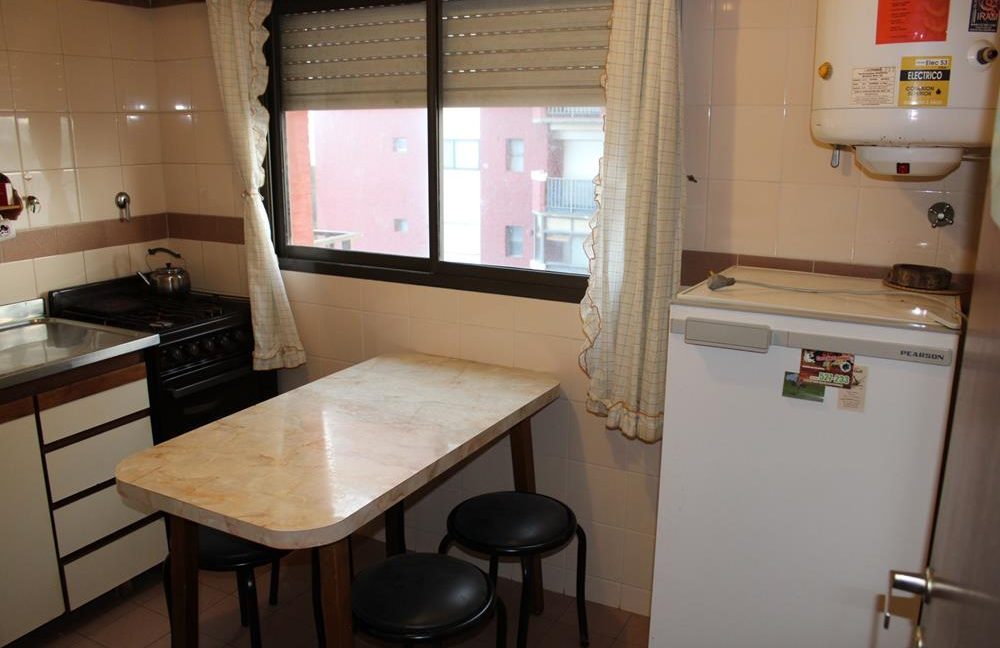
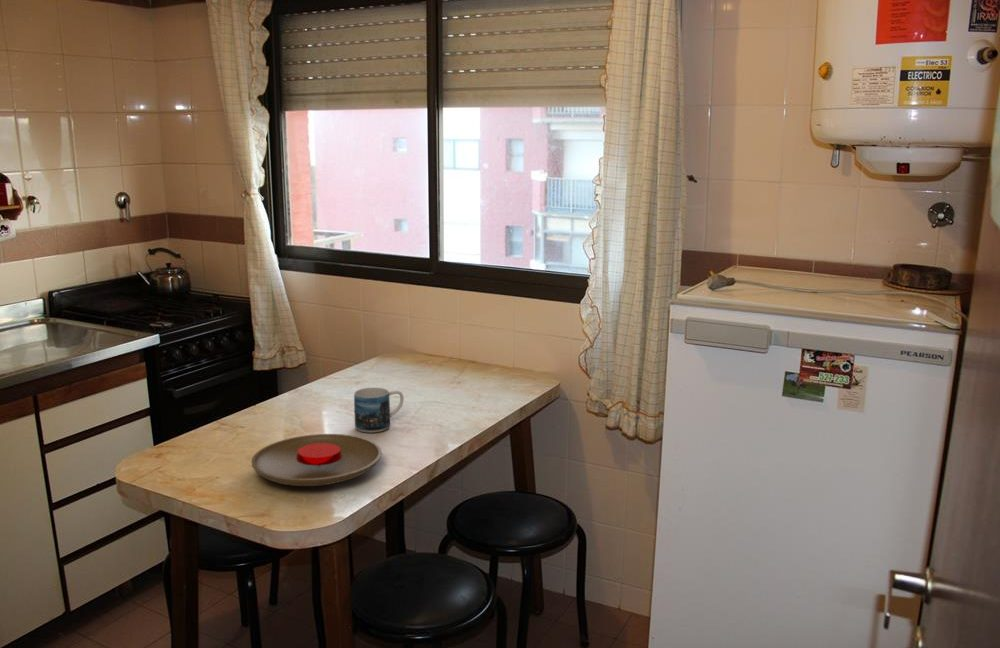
+ plate [250,433,383,487]
+ mug [353,387,405,434]
